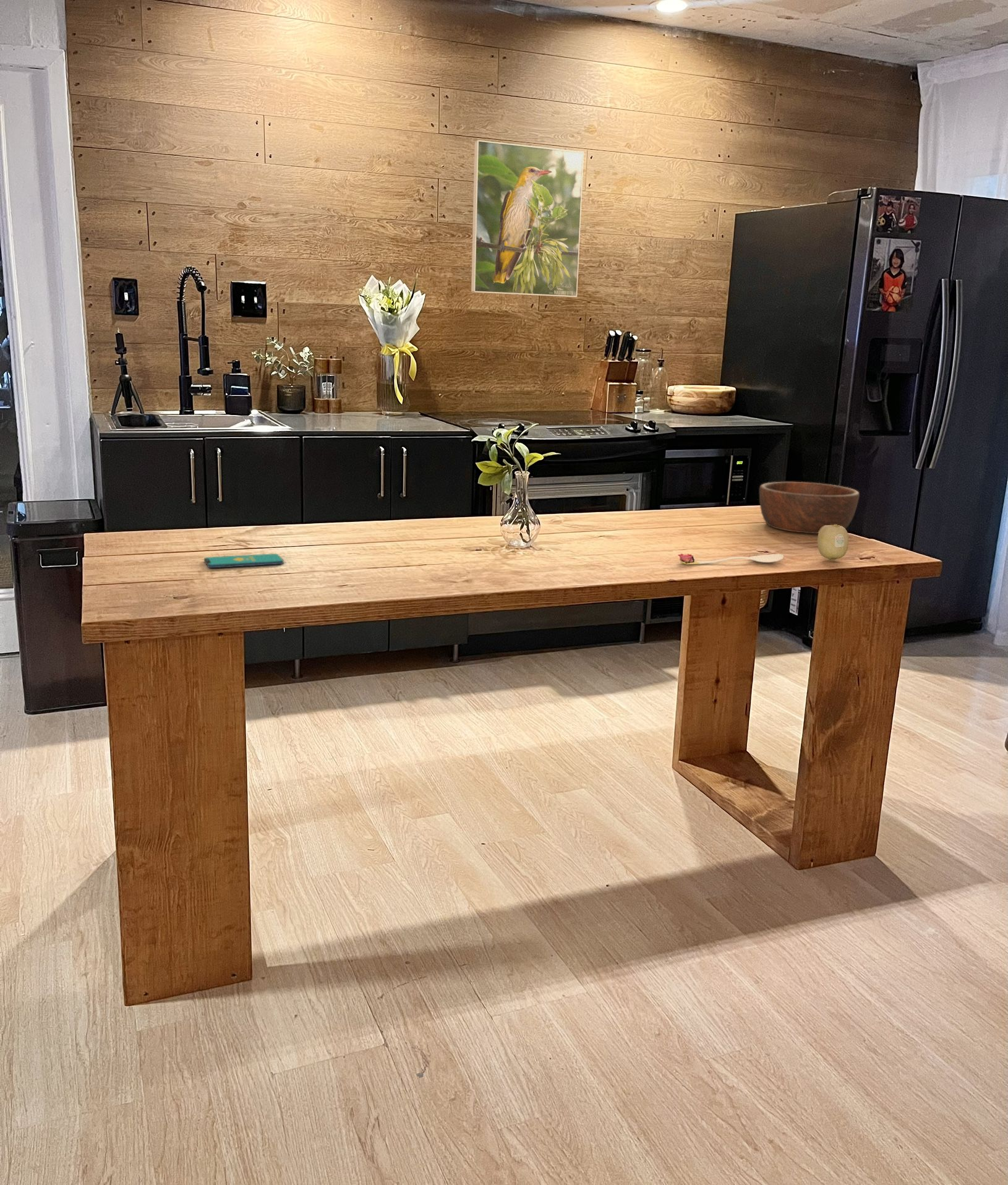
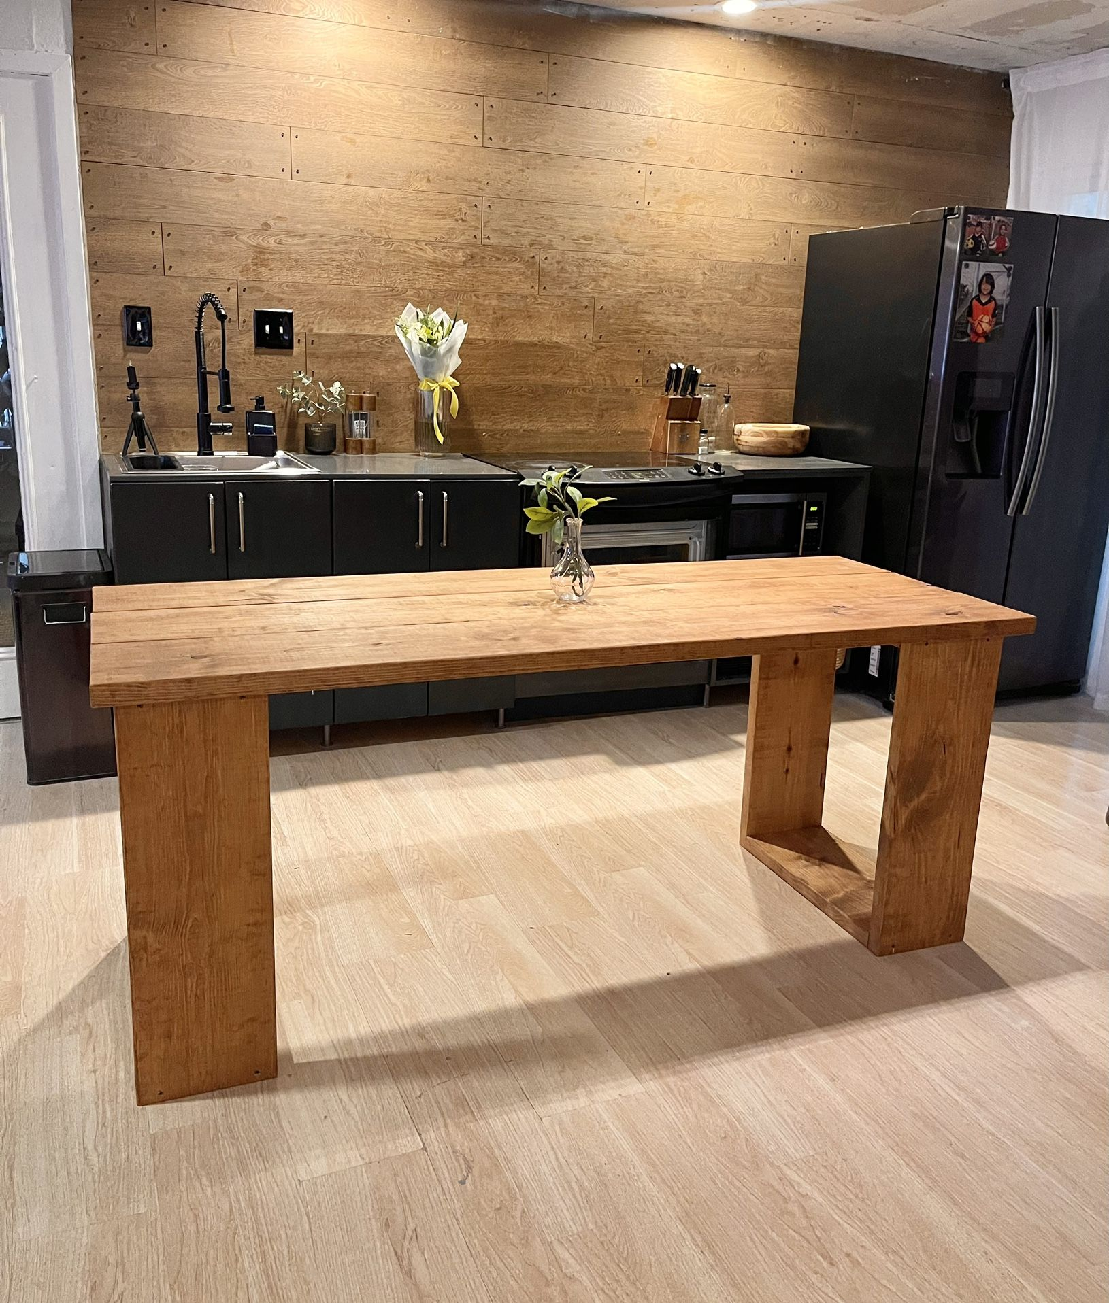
- spoon [677,553,785,565]
- wooden bowl [759,481,860,534]
- fruit [817,524,850,560]
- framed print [471,139,584,297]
- smartphone [203,553,284,568]
